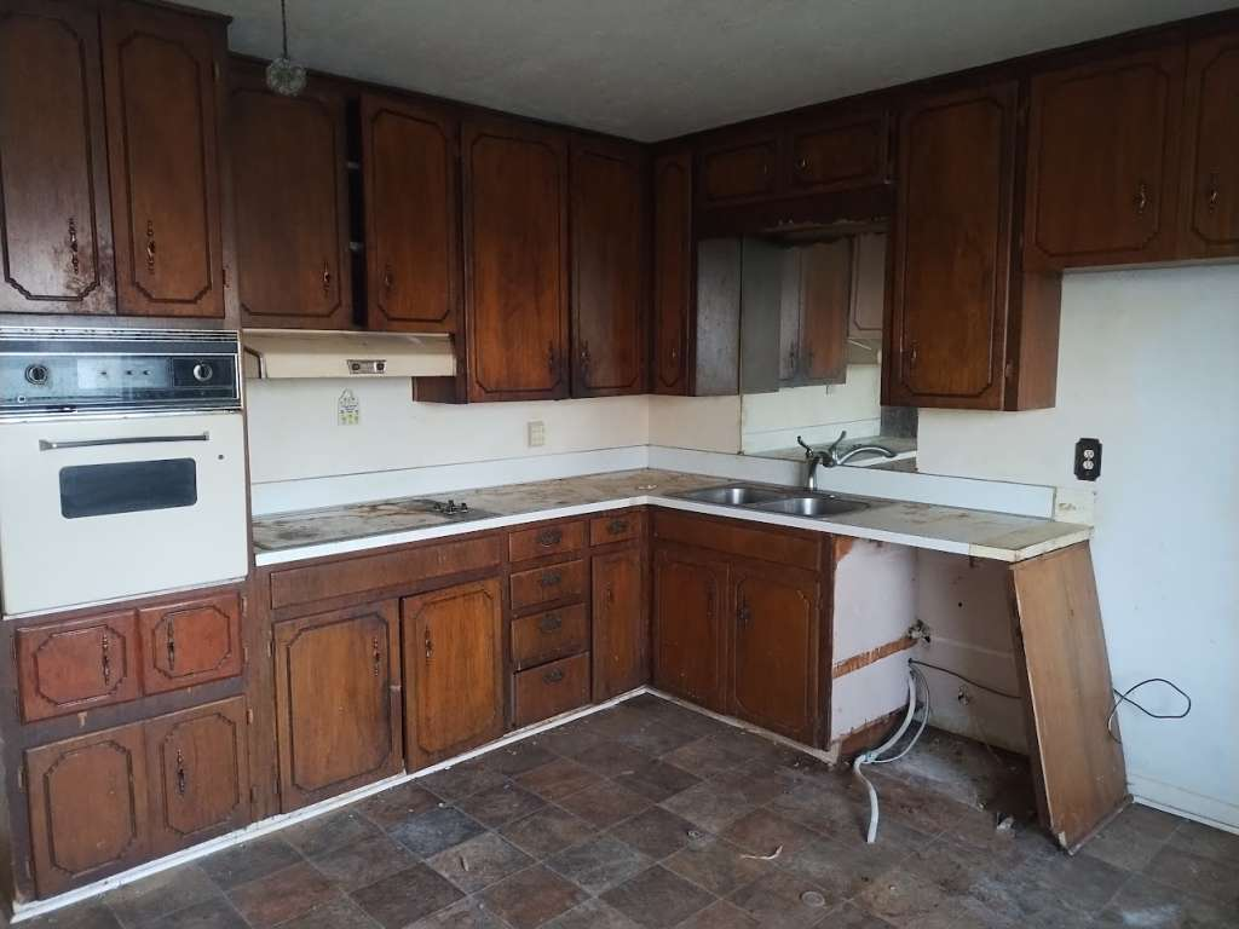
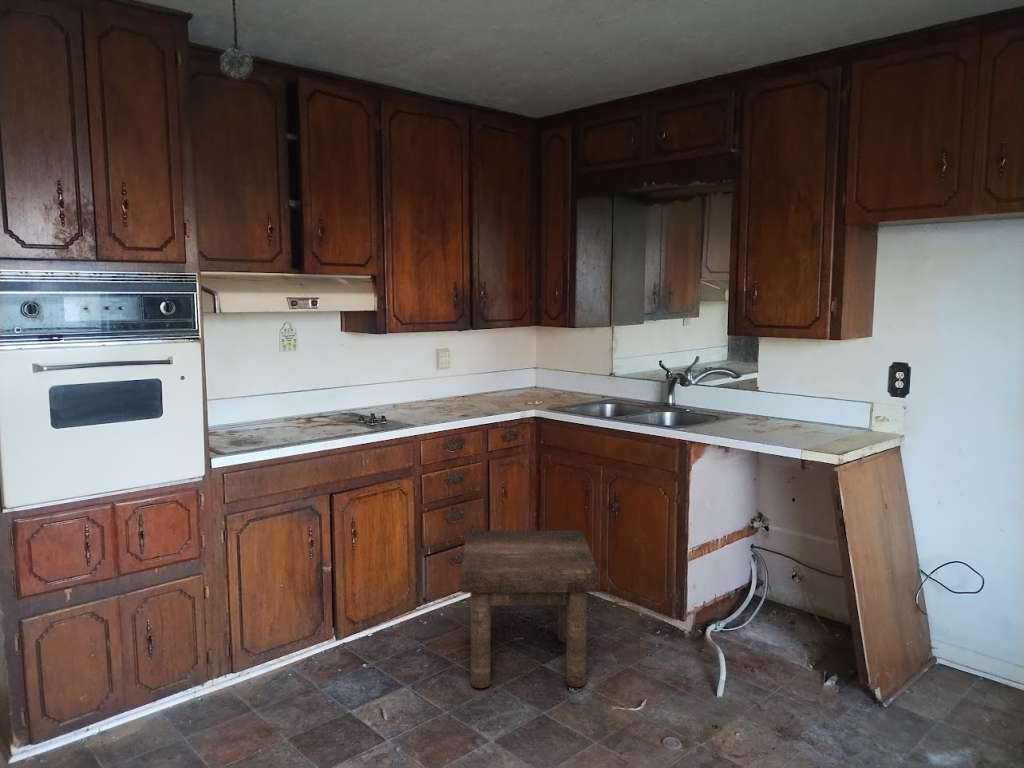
+ stool [460,530,599,689]
